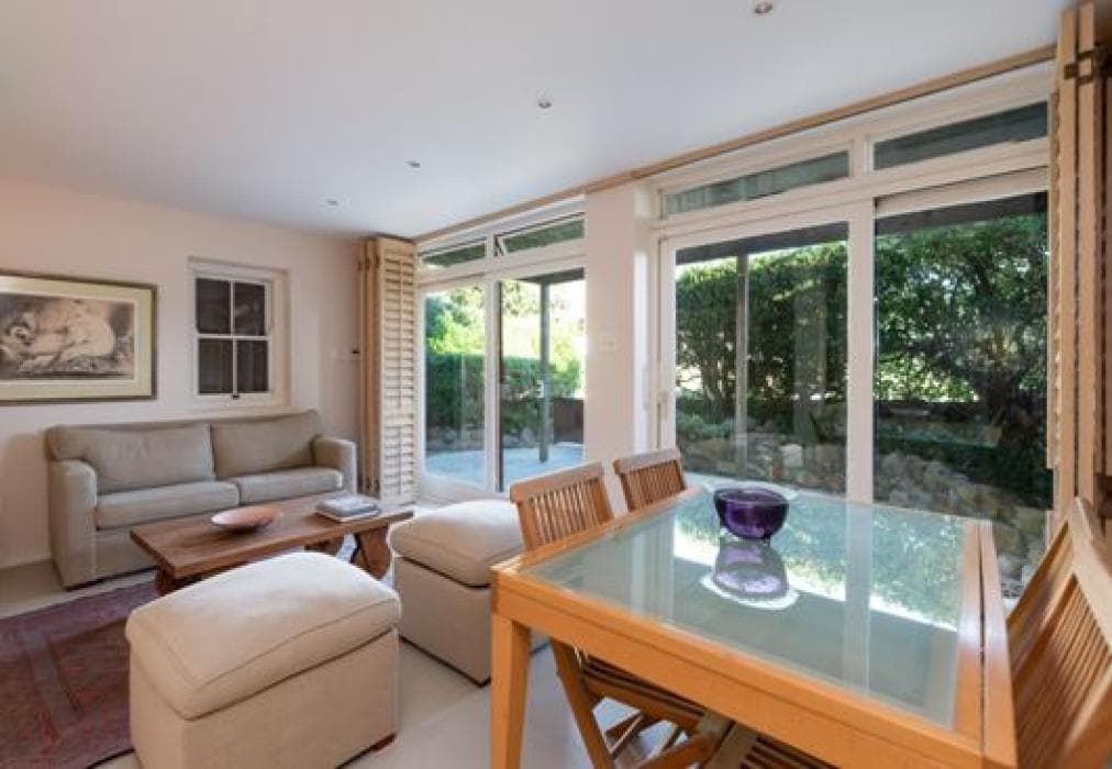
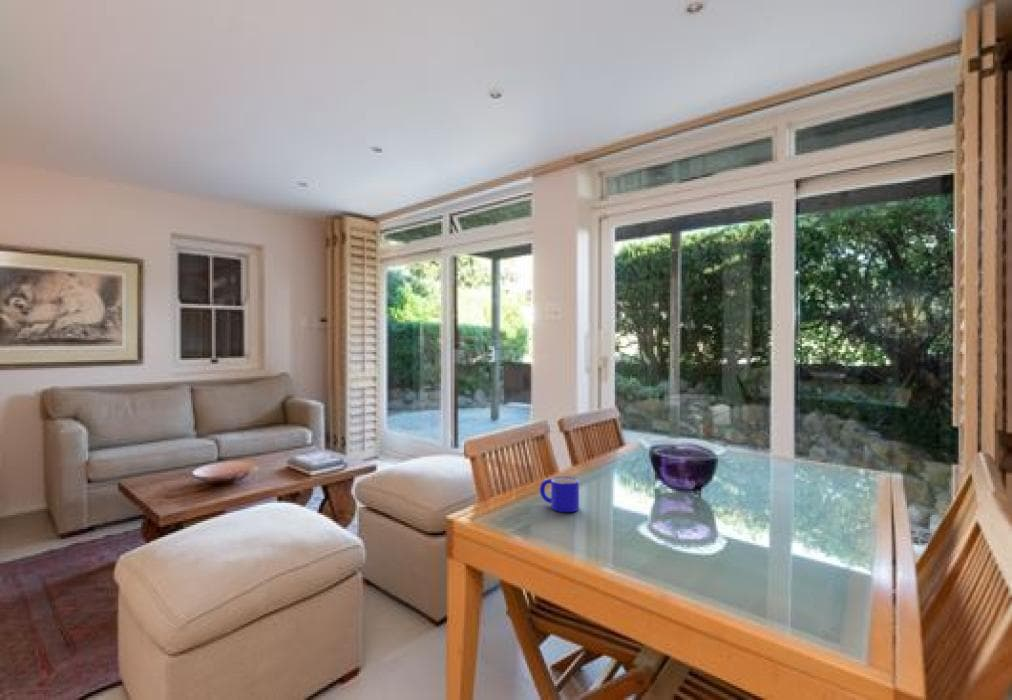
+ mug [539,476,580,513]
